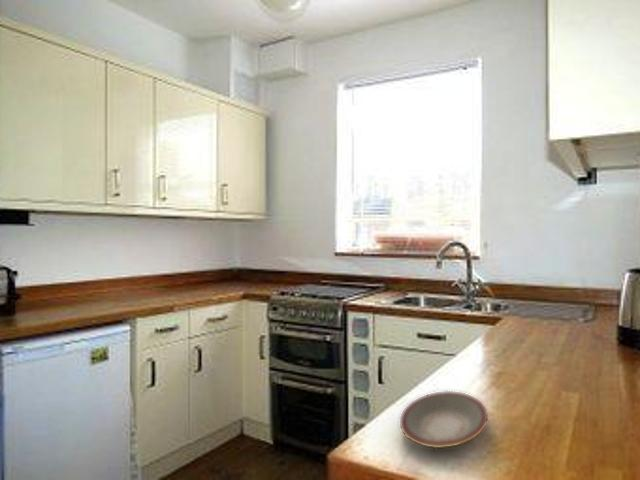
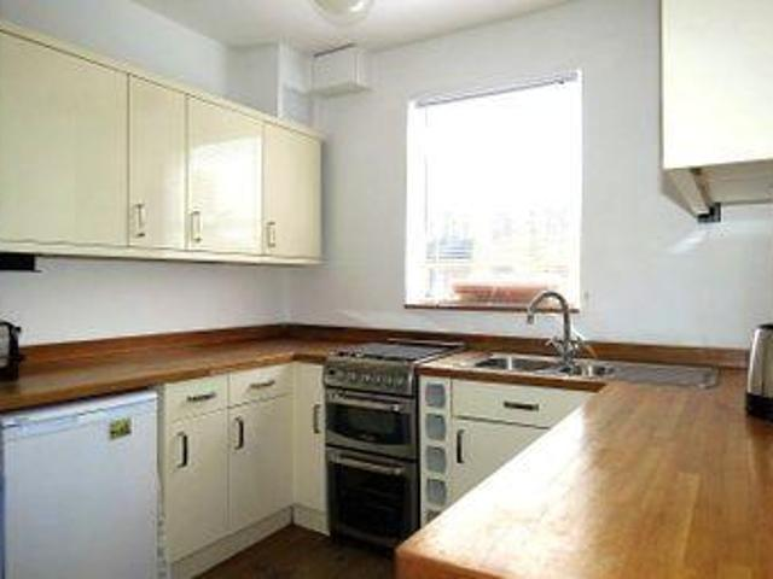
- plate [399,390,489,449]
